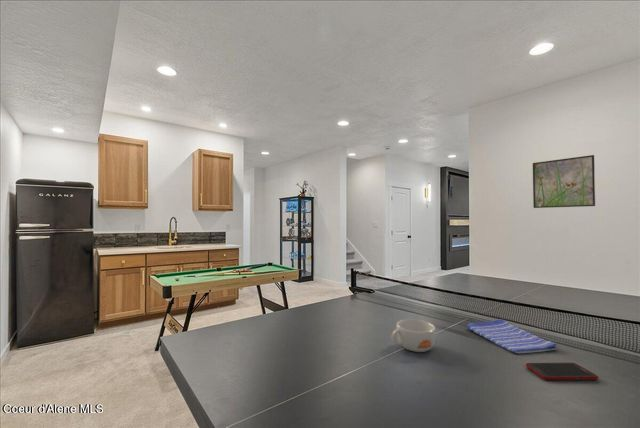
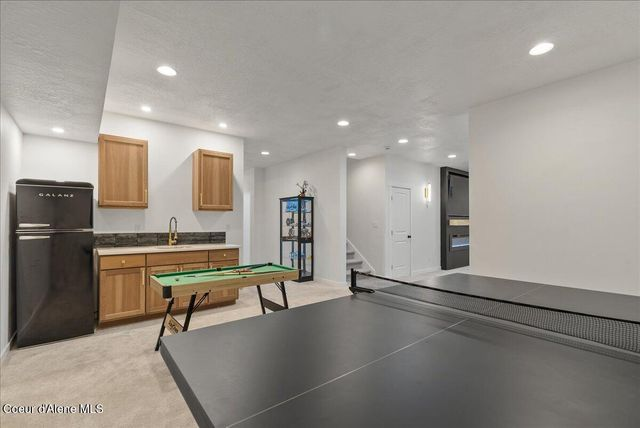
- cell phone [525,362,599,381]
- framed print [532,154,596,209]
- dish towel [466,318,558,355]
- bowl [391,318,437,353]
